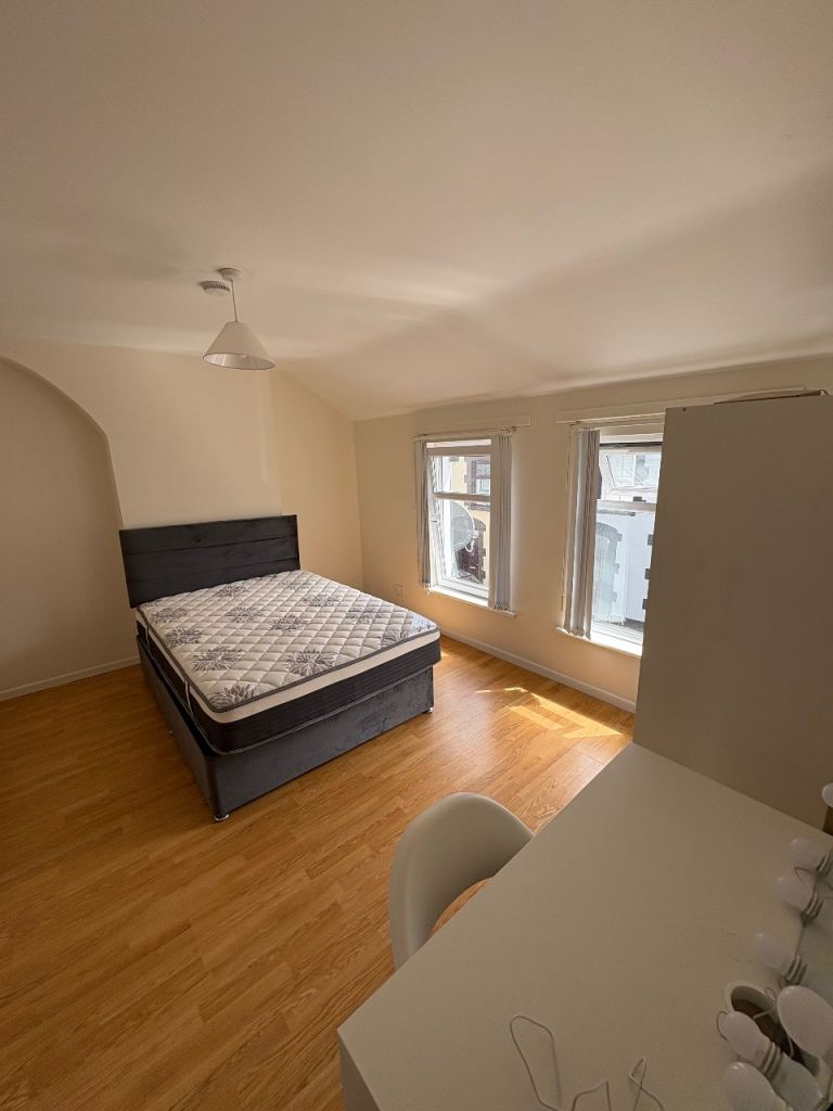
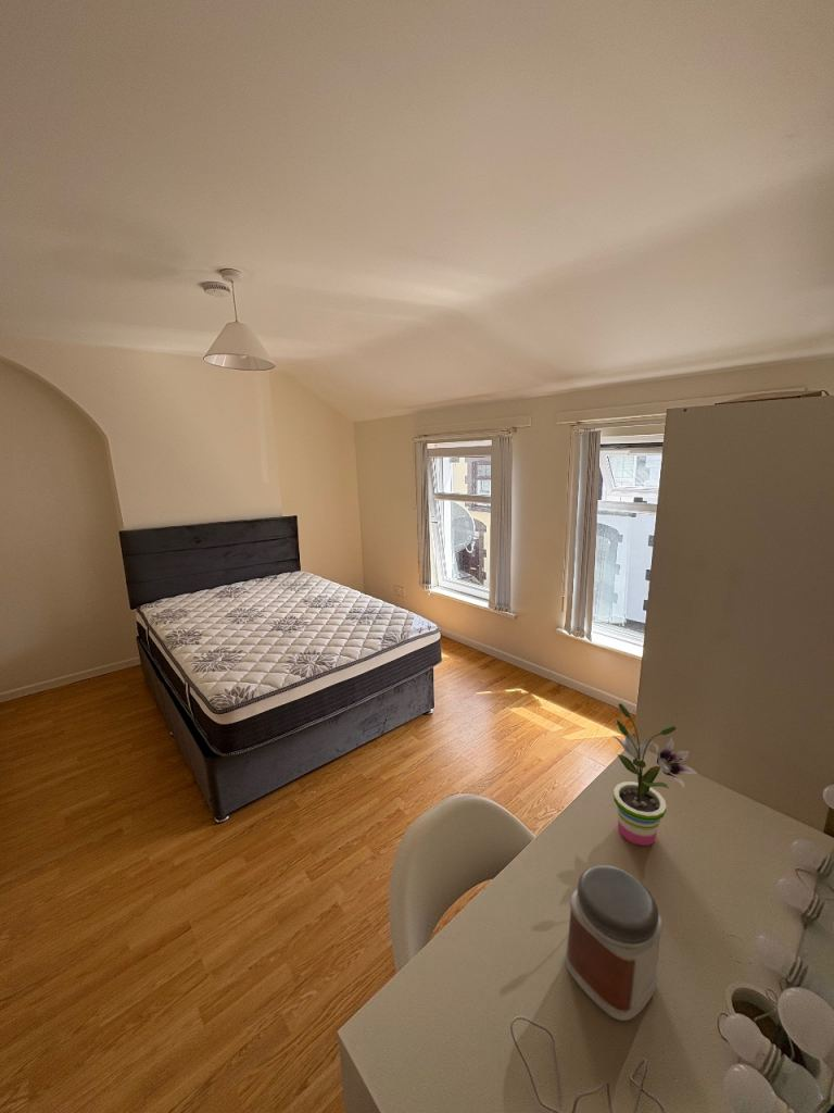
+ jar [564,864,665,1022]
+ potted plant [611,702,698,847]
